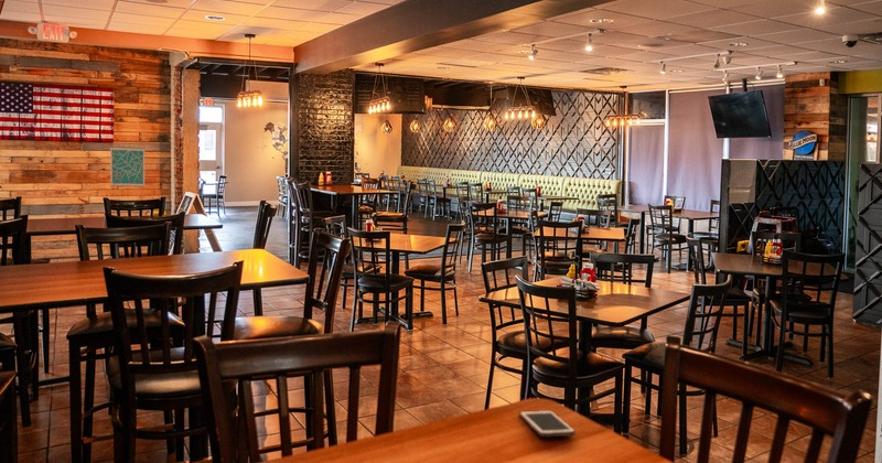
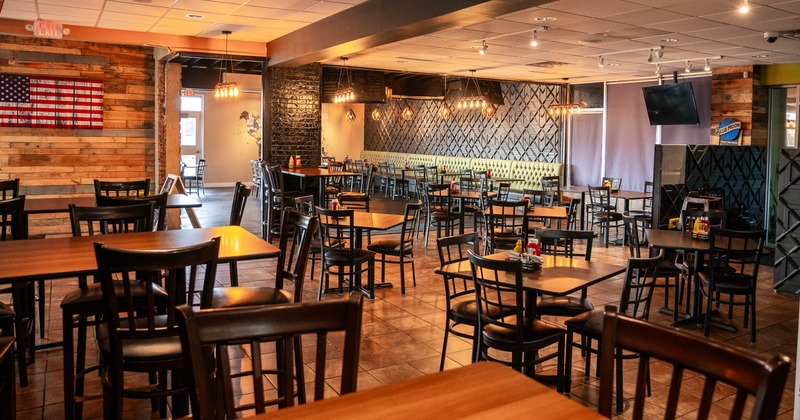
- cell phone [518,409,577,438]
- wall art [109,146,146,189]
